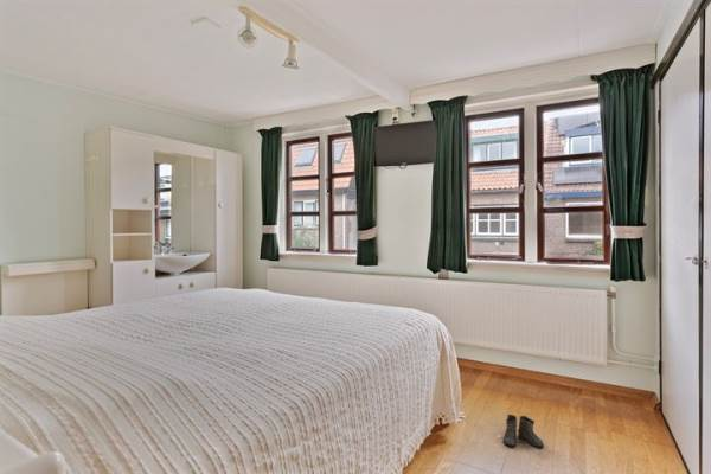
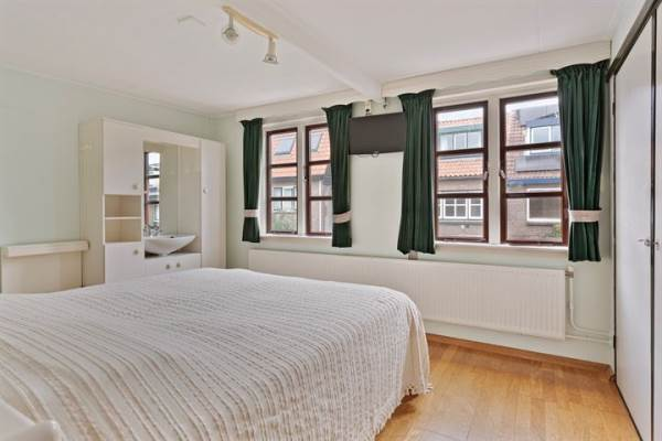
- boots [502,414,545,449]
